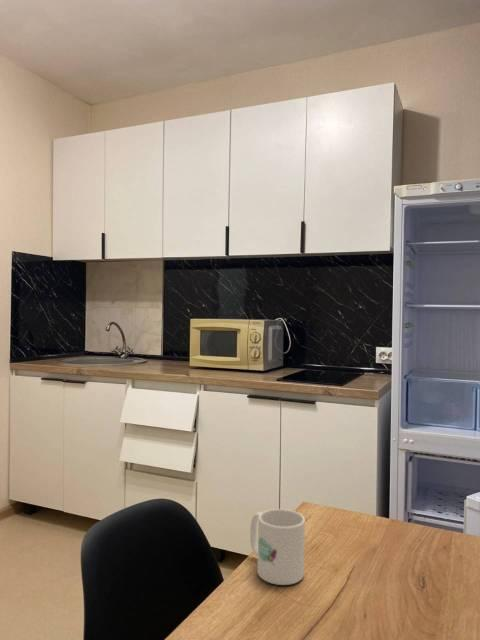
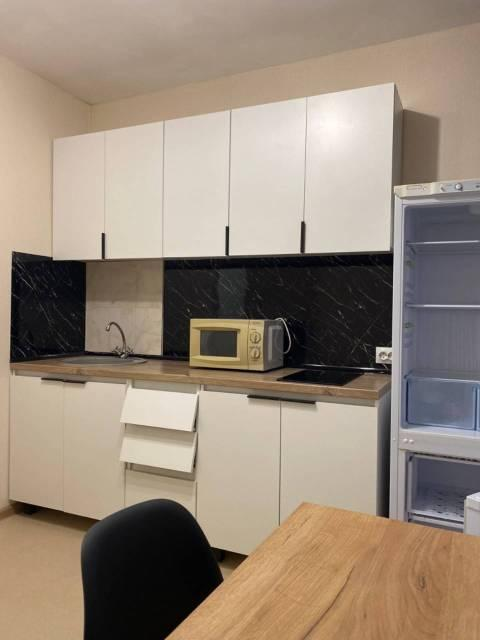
- mug [249,508,306,586]
